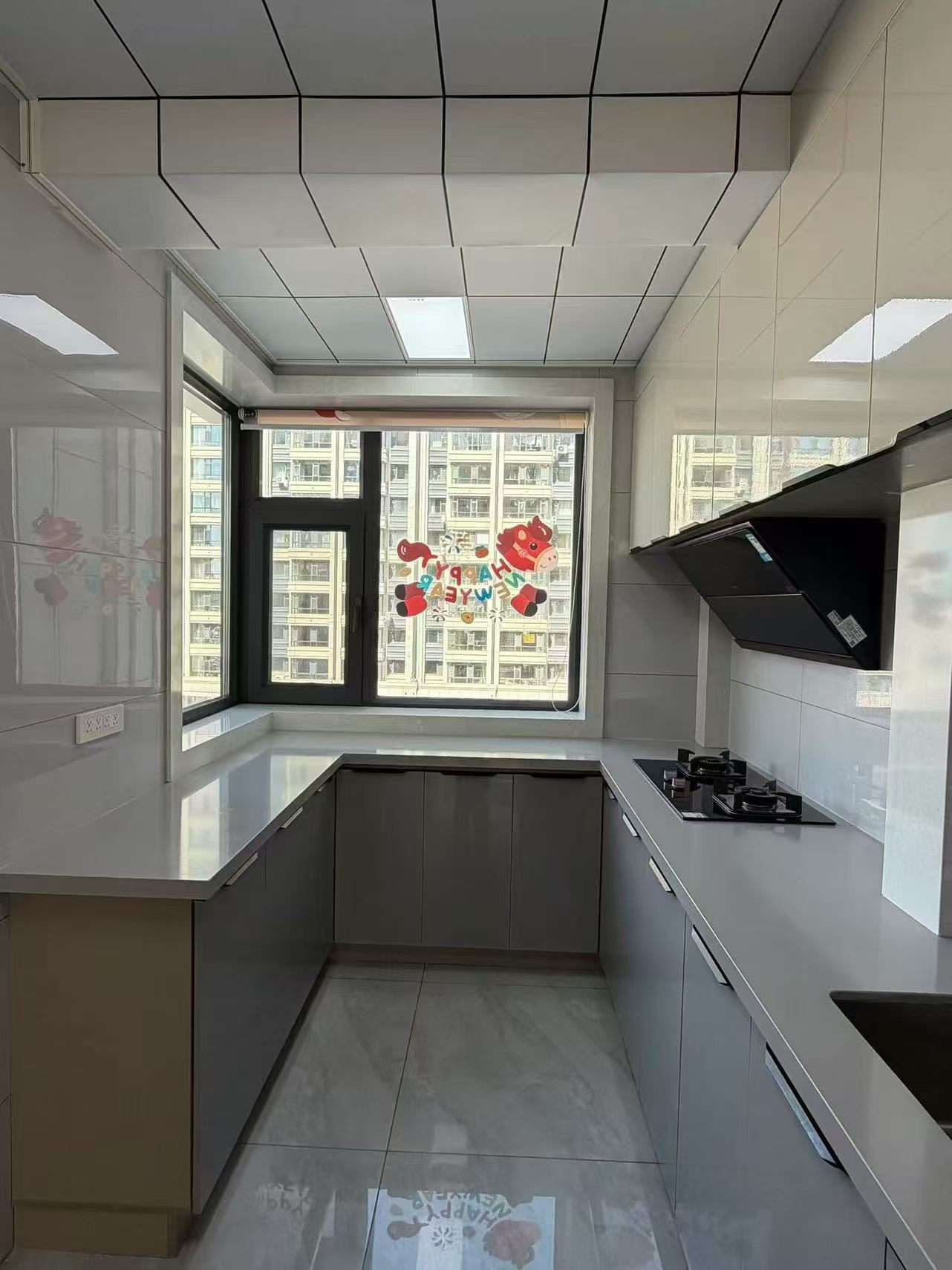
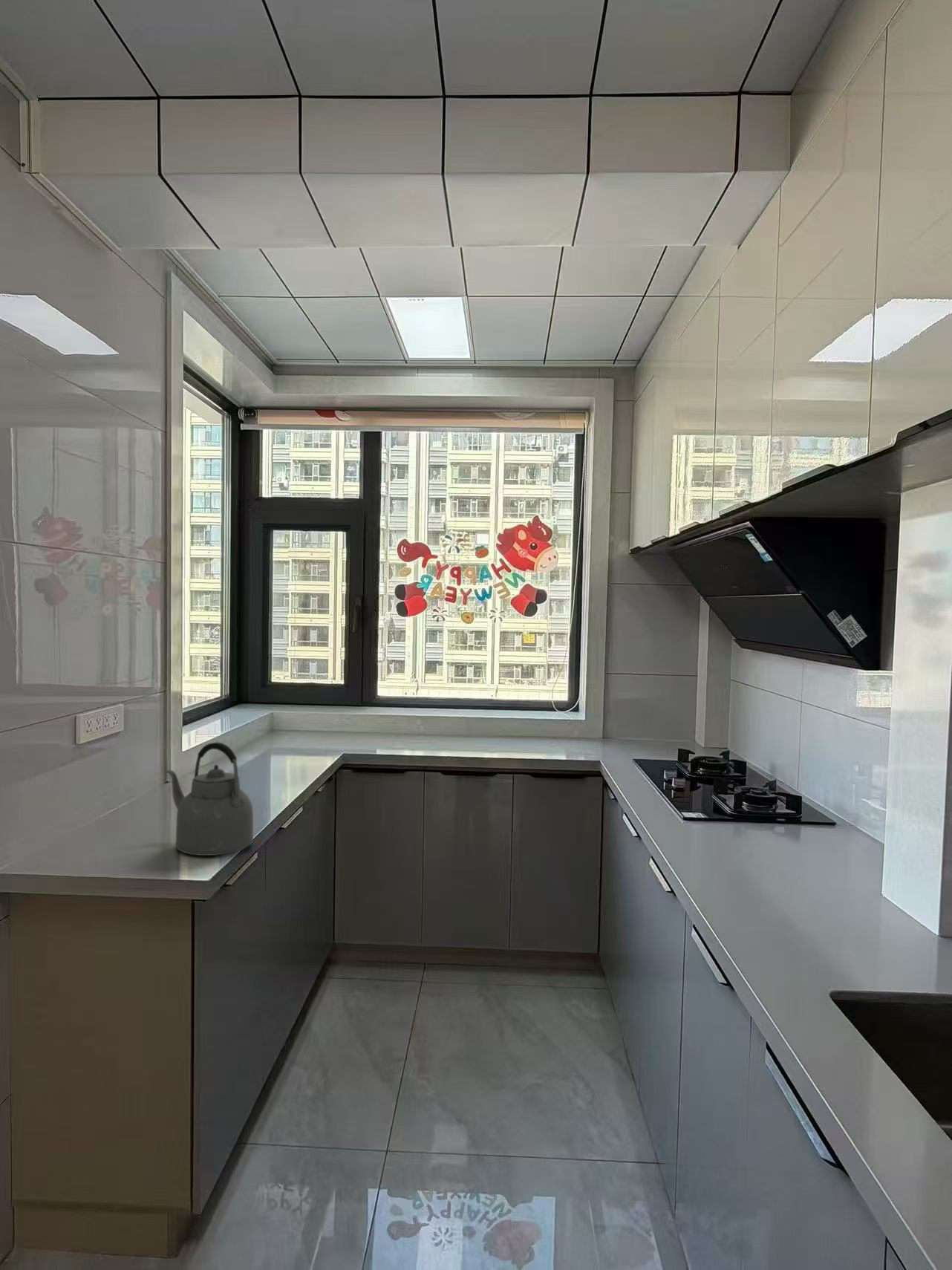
+ kettle [163,741,254,856]
